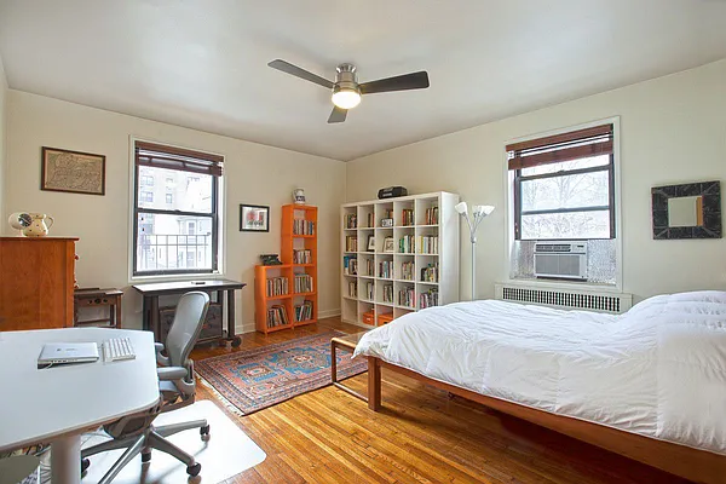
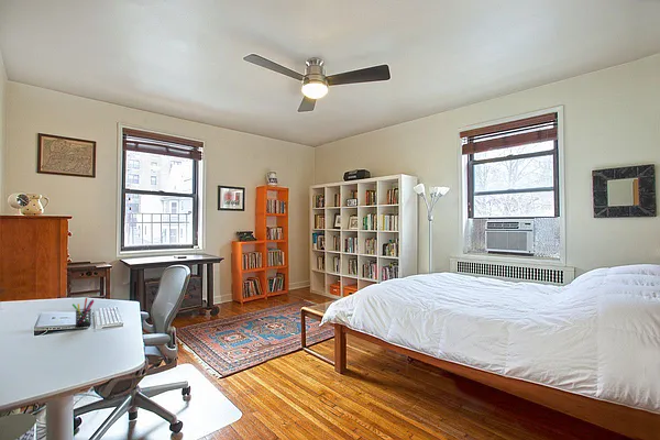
+ pen holder [72,297,95,328]
